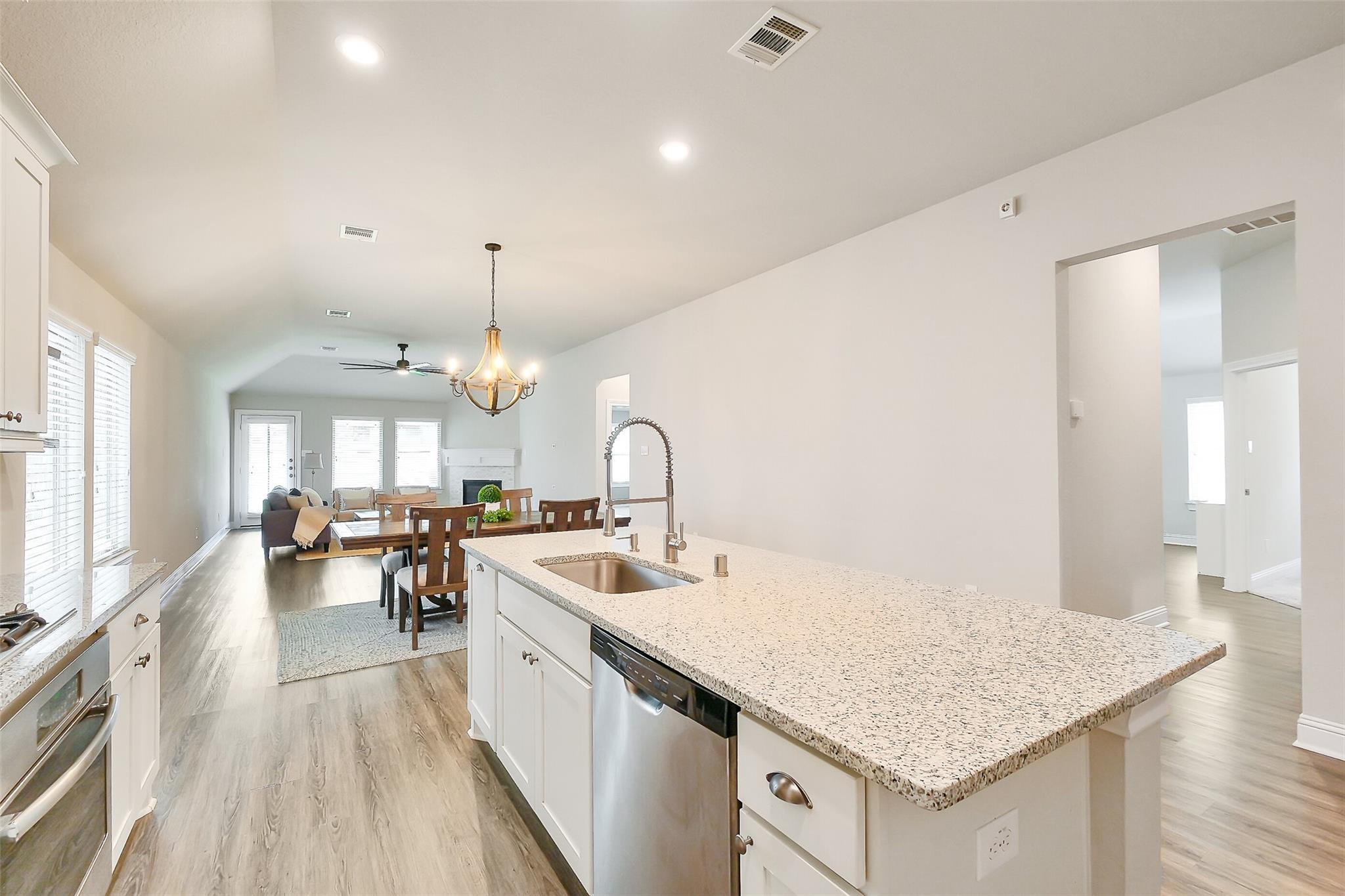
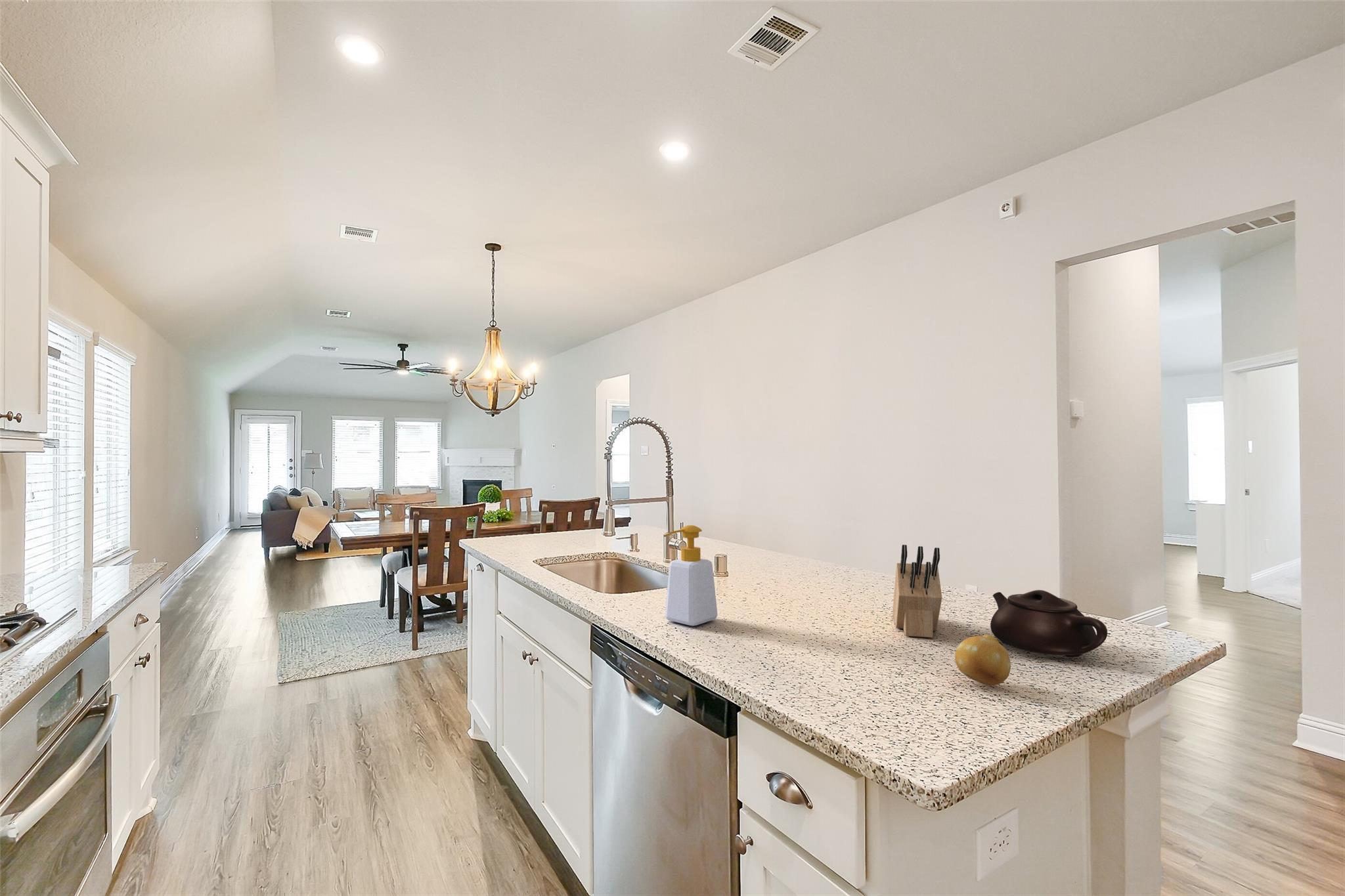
+ teapot [990,589,1108,658]
+ knife block [892,544,942,639]
+ fruit [954,634,1011,686]
+ soap bottle [663,524,718,627]
